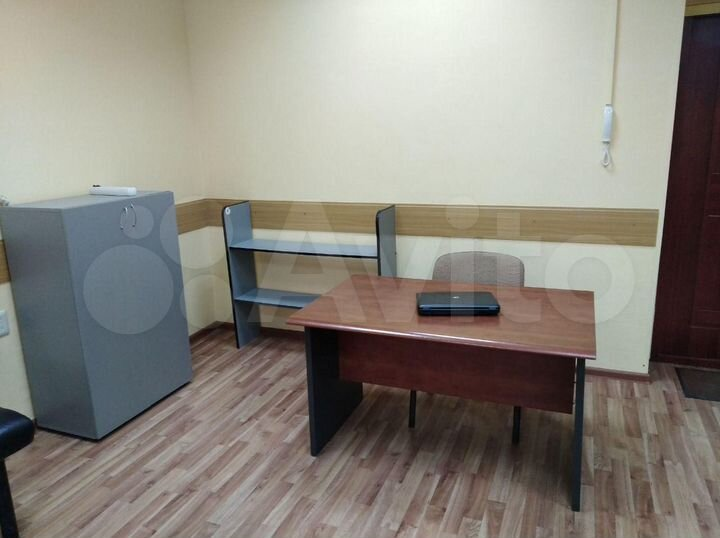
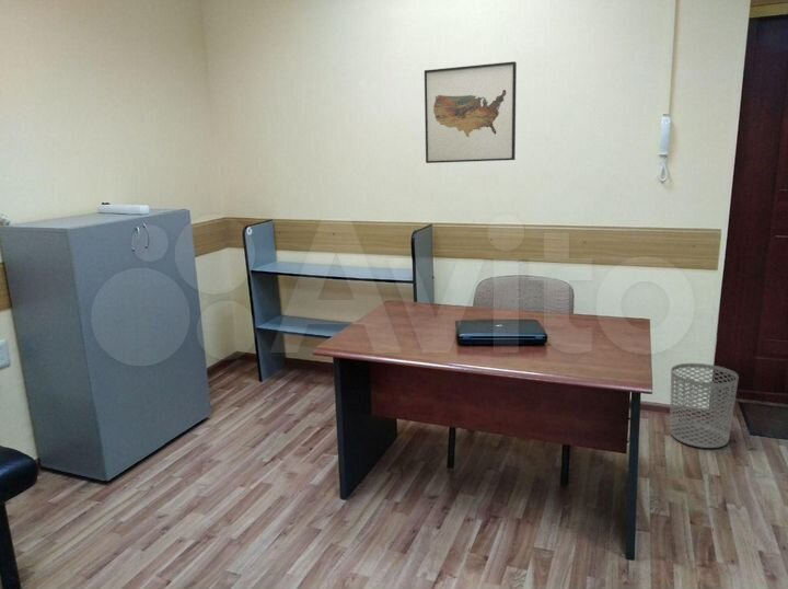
+ wall art [424,60,518,164]
+ waste bin [669,362,740,449]
